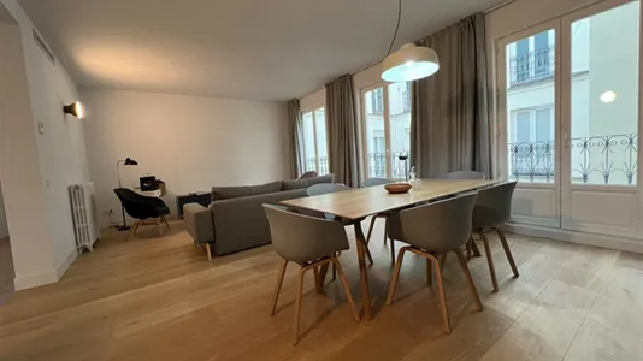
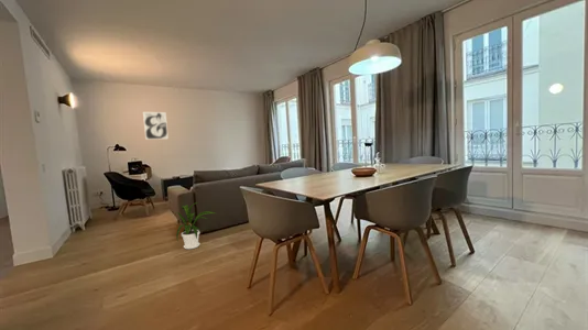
+ house plant [175,201,216,250]
+ wall art [142,111,170,141]
